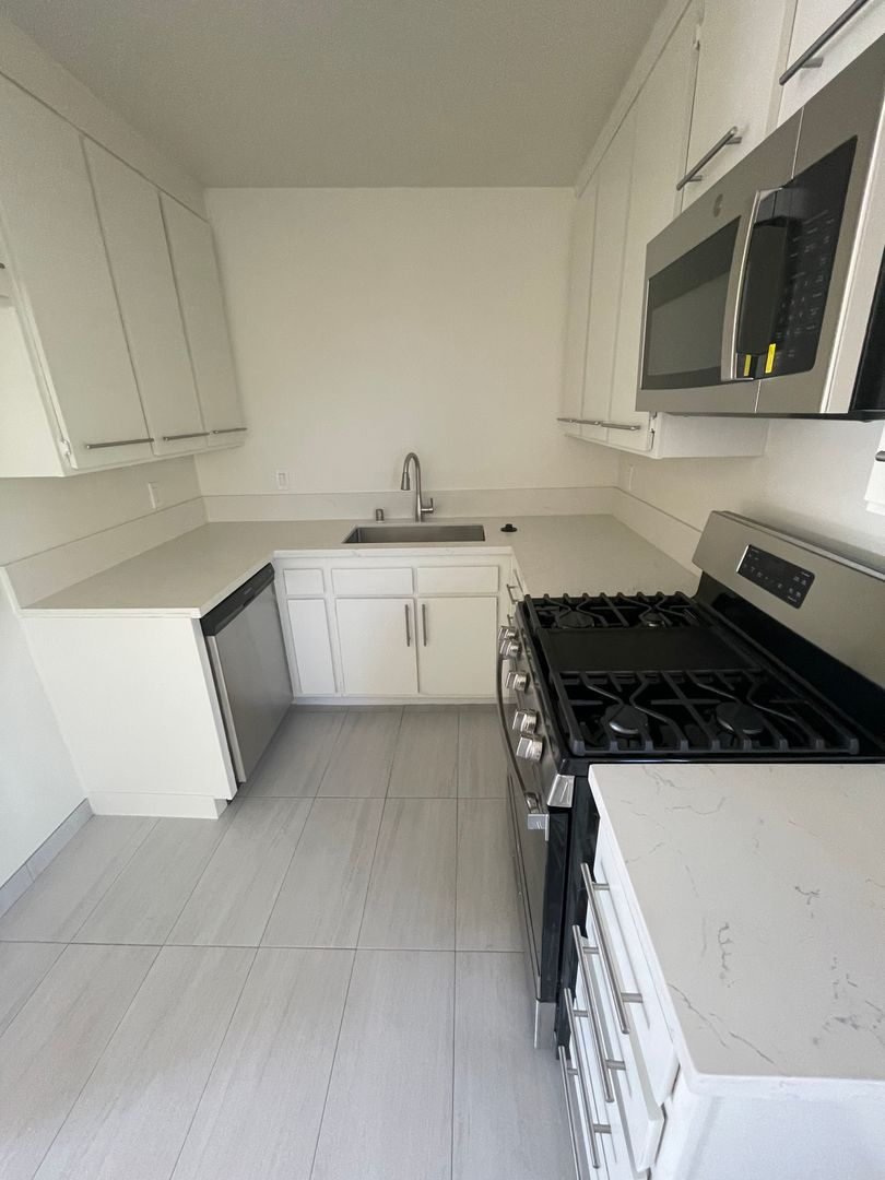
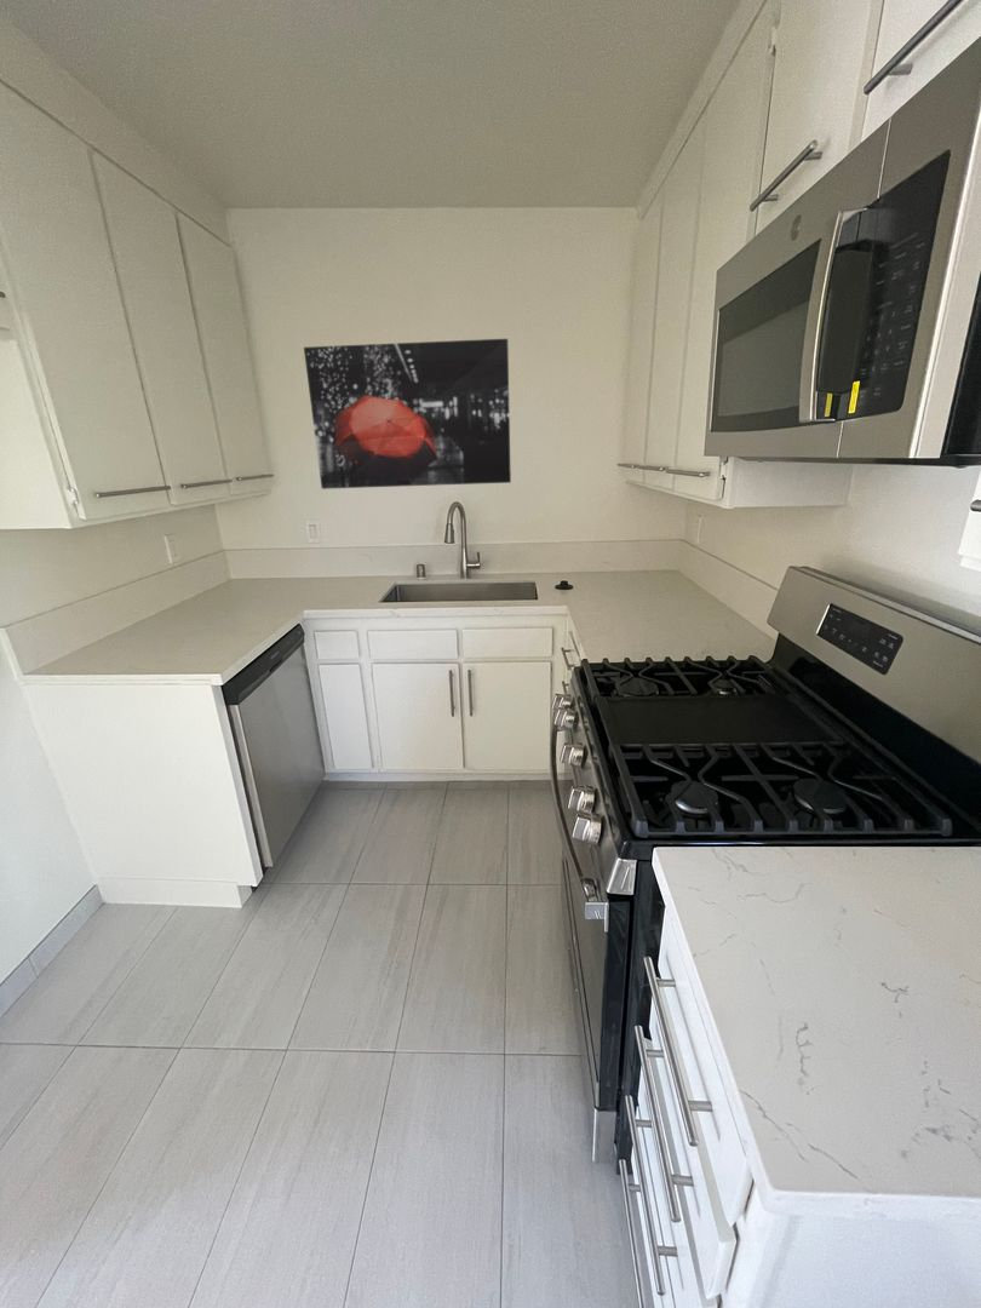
+ wall art [303,338,512,490]
